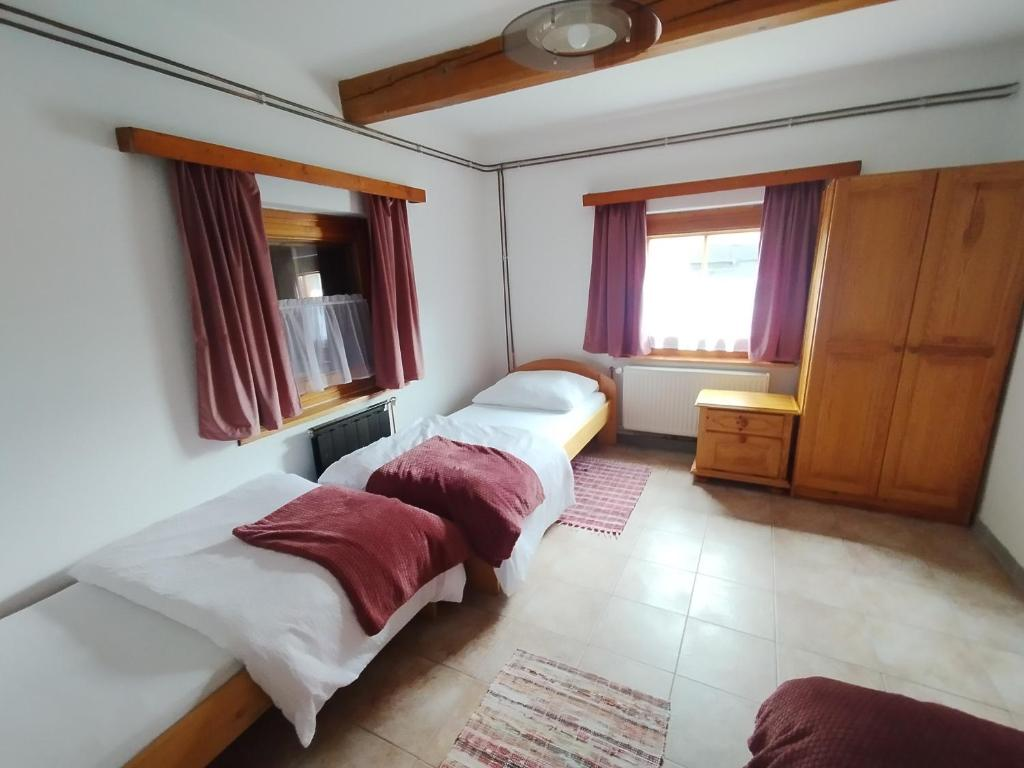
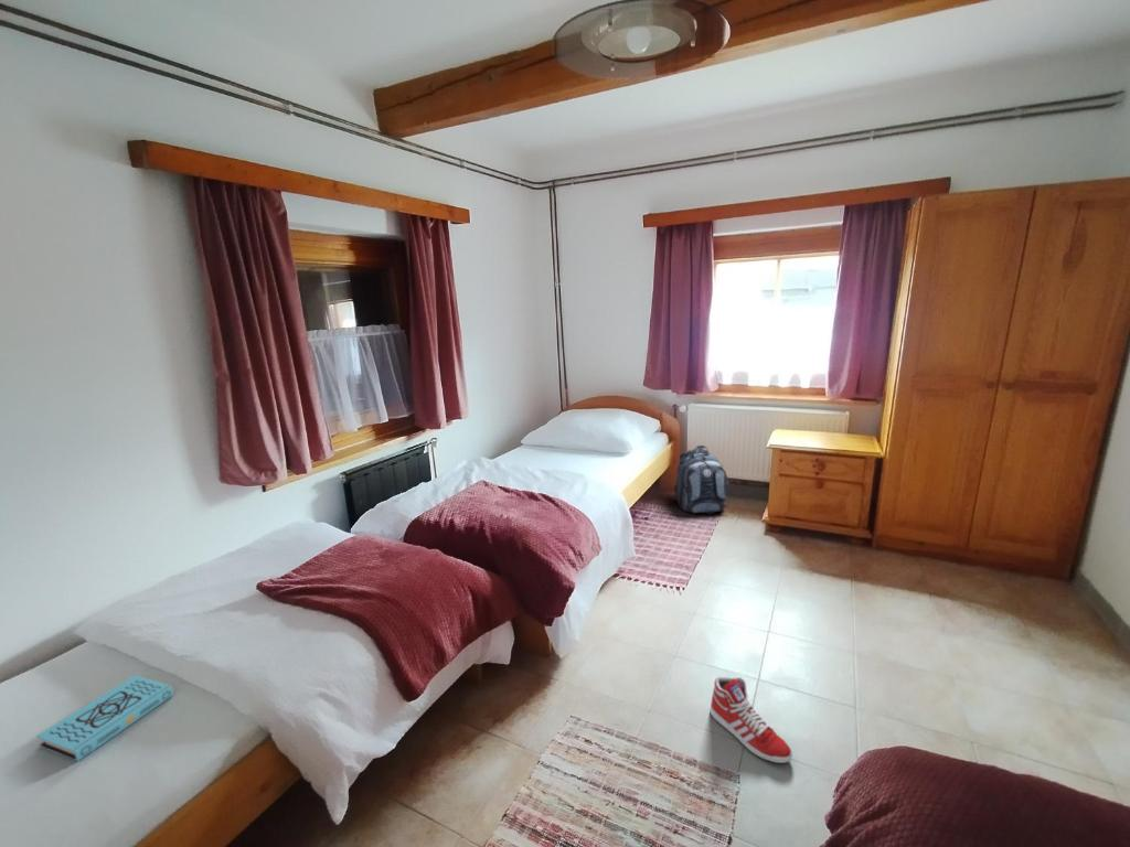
+ sneaker [710,676,793,764]
+ backpack [673,444,729,515]
+ book [35,674,174,762]
